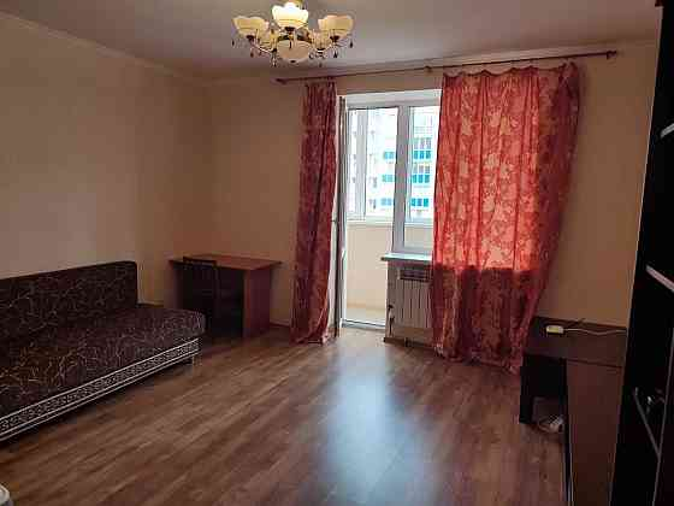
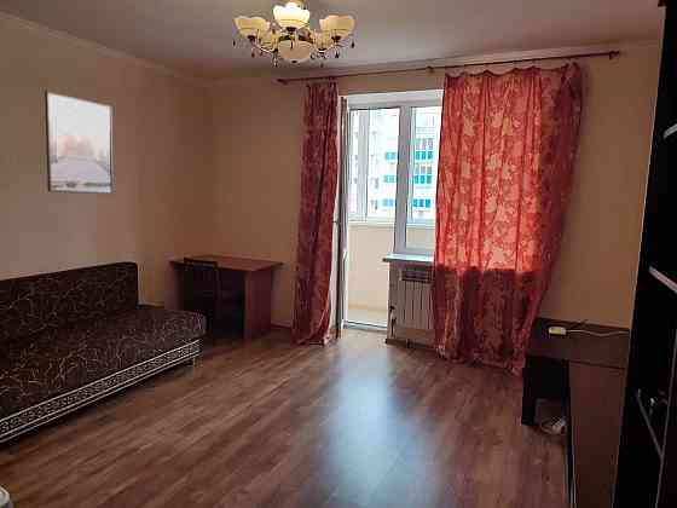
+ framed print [44,90,115,195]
